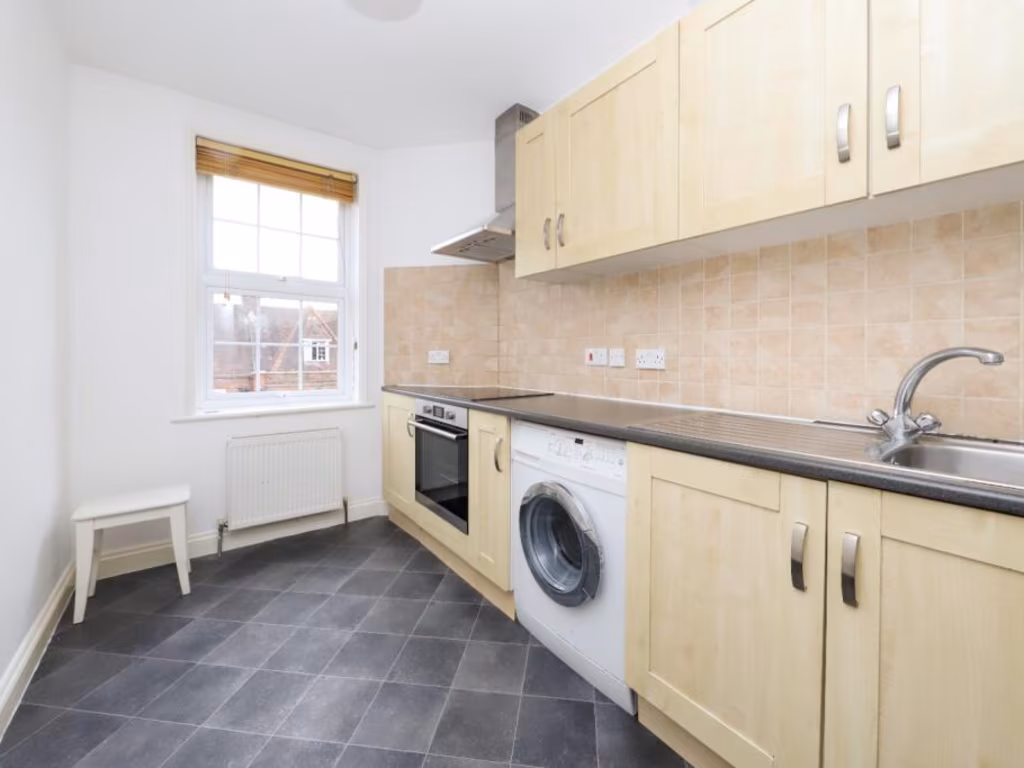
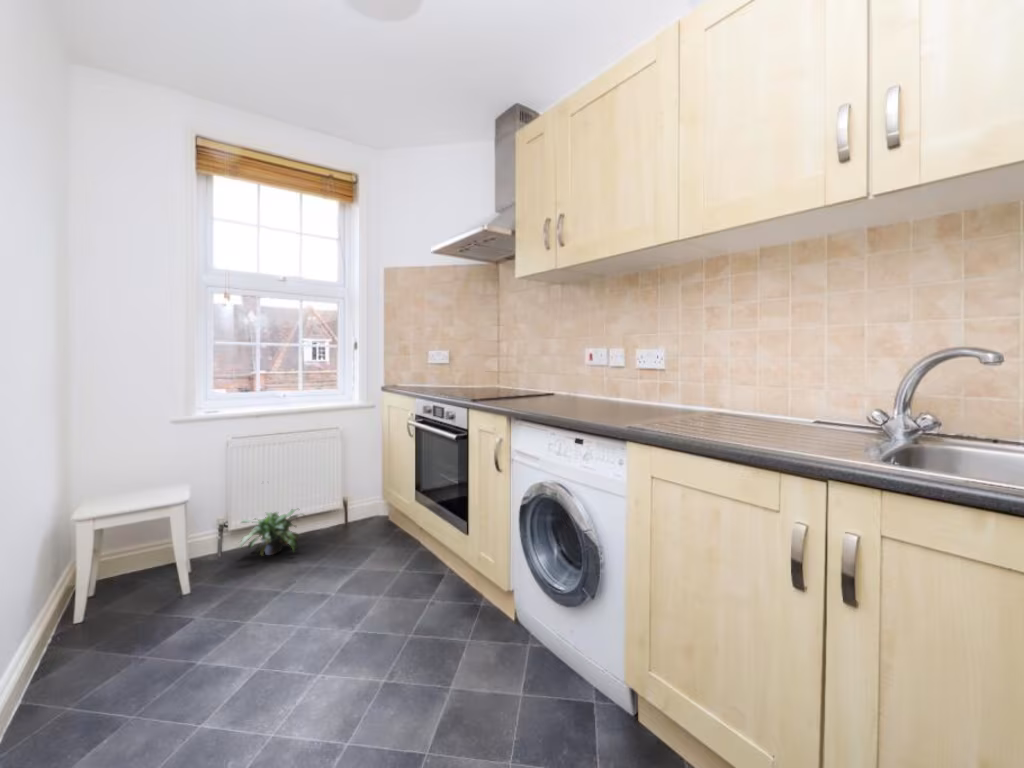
+ potted plant [238,508,306,557]
